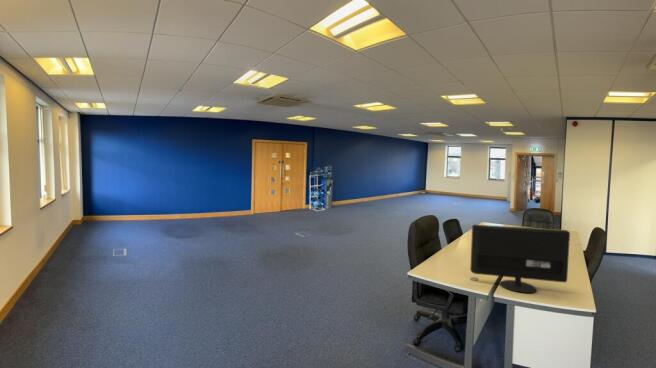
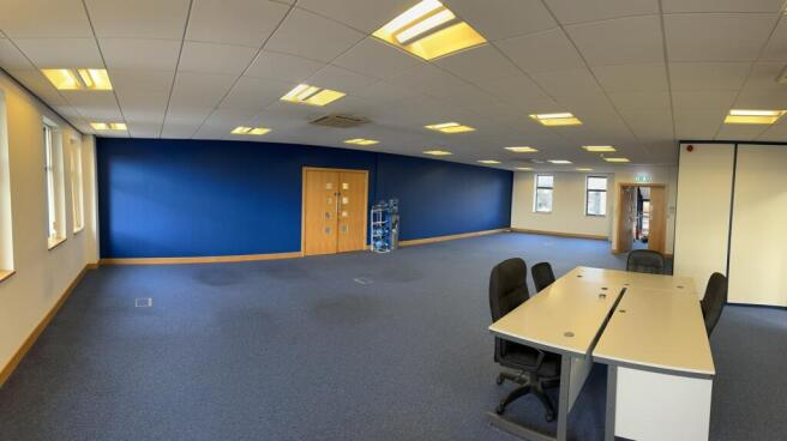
- computer monitor [469,224,571,294]
